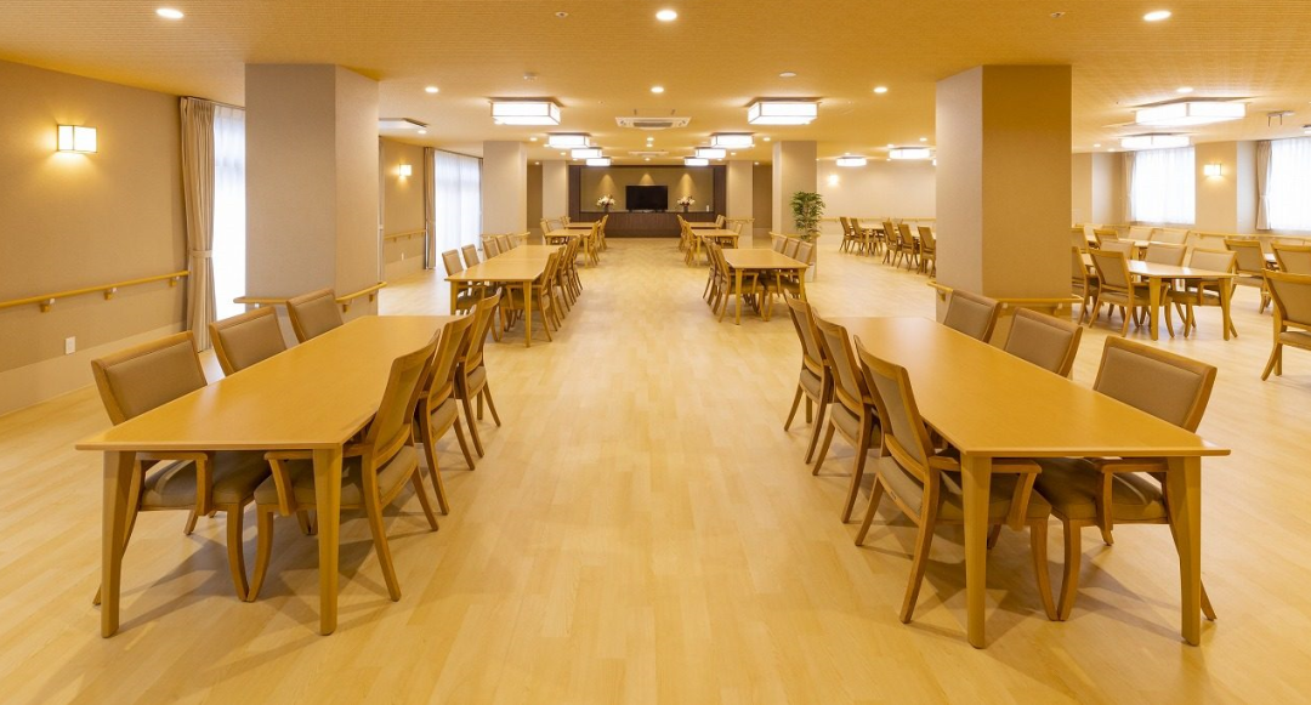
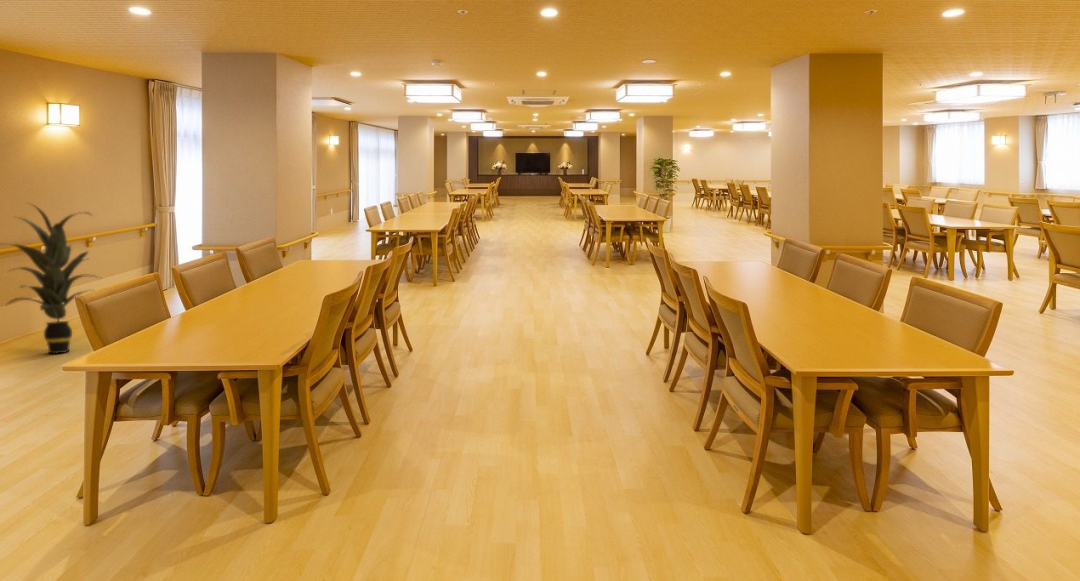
+ indoor plant [0,202,104,355]
